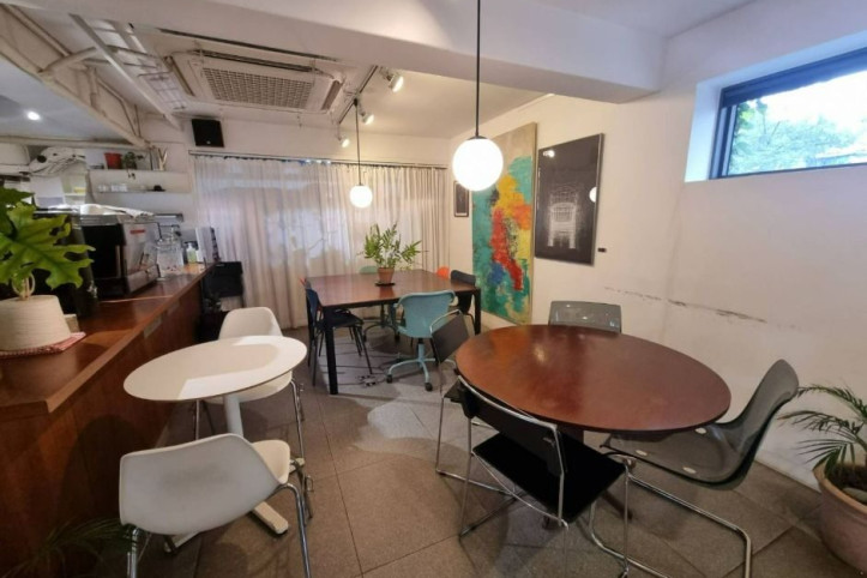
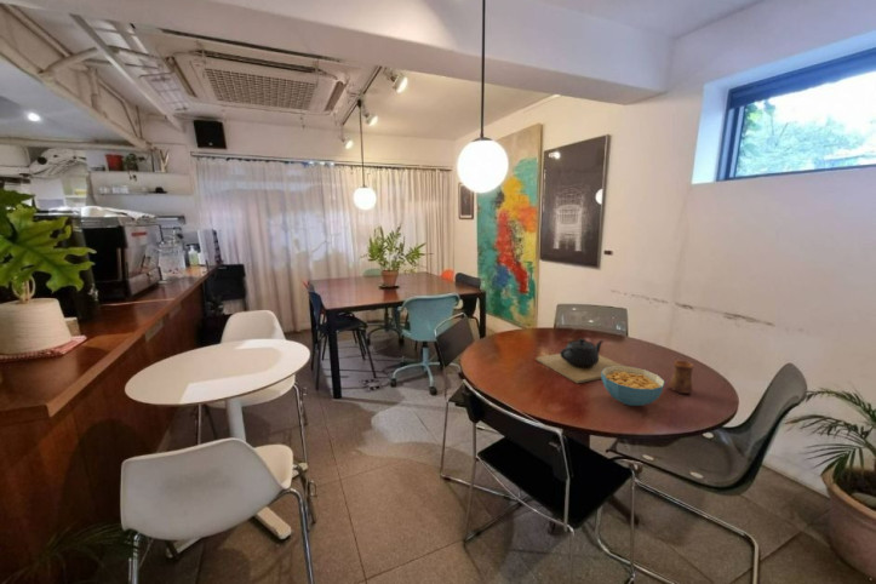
+ teapot [536,337,624,384]
+ cup [668,360,694,395]
+ cereal bowl [601,365,666,407]
